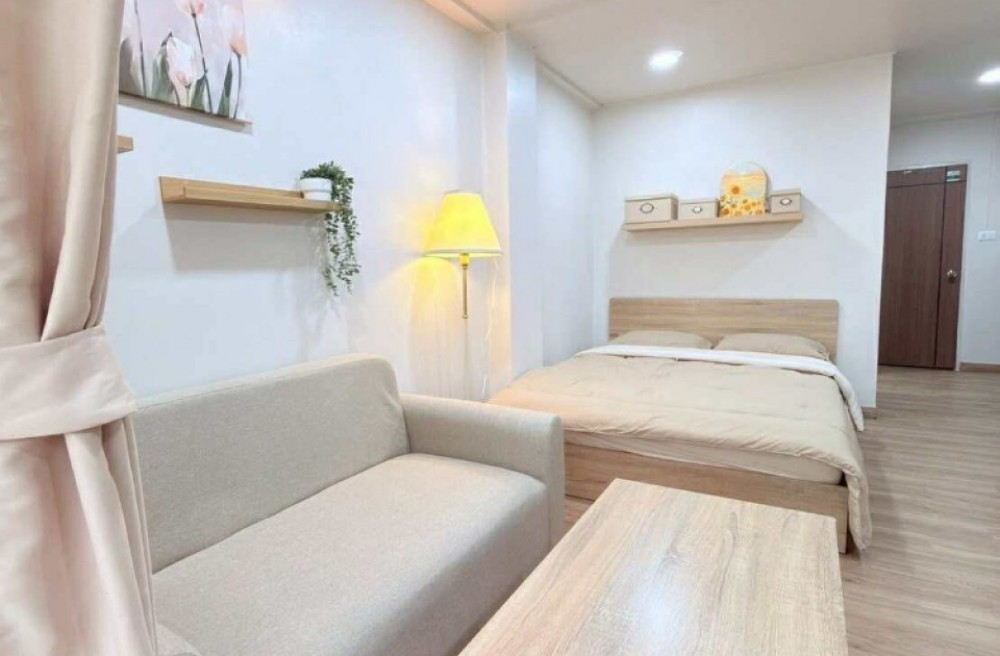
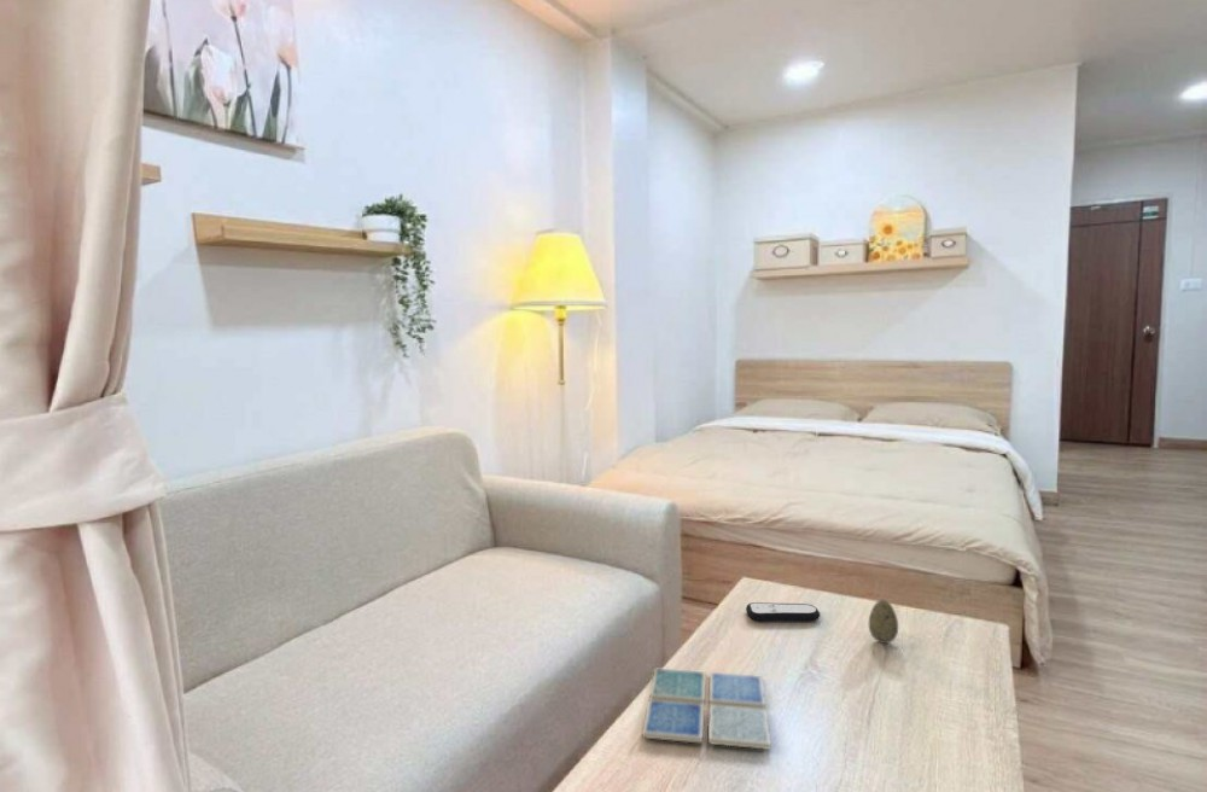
+ remote control [745,601,821,623]
+ drink coaster [641,666,772,751]
+ decorative egg [868,598,899,645]
